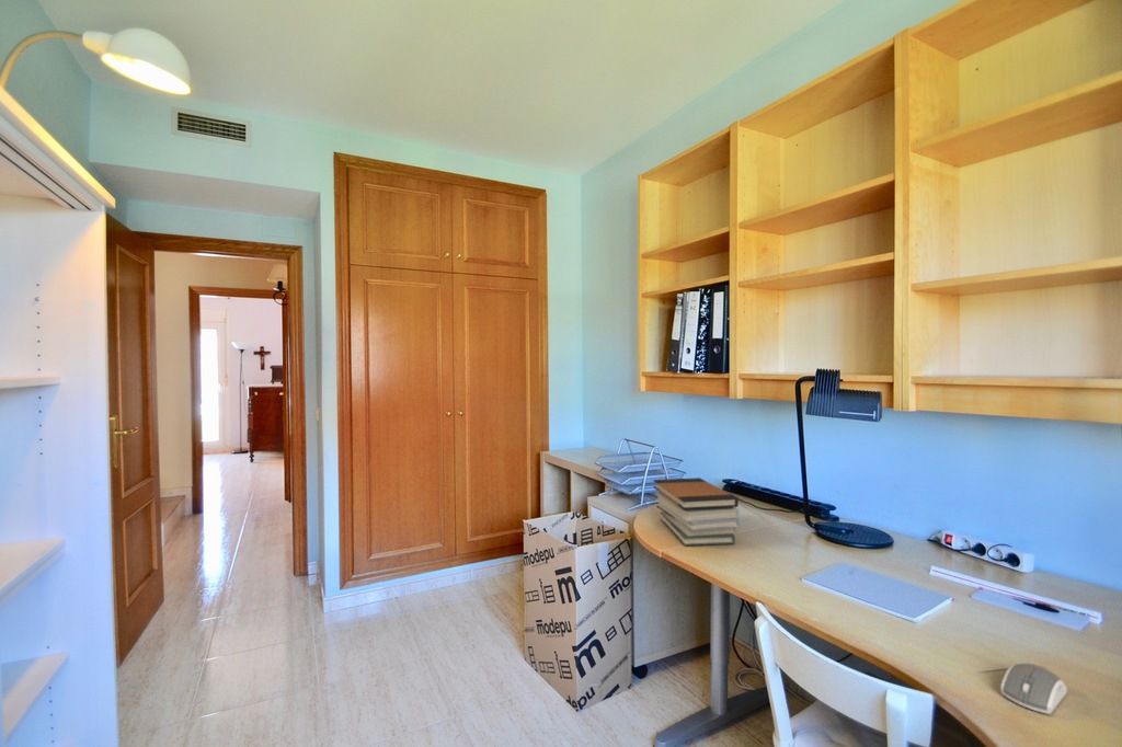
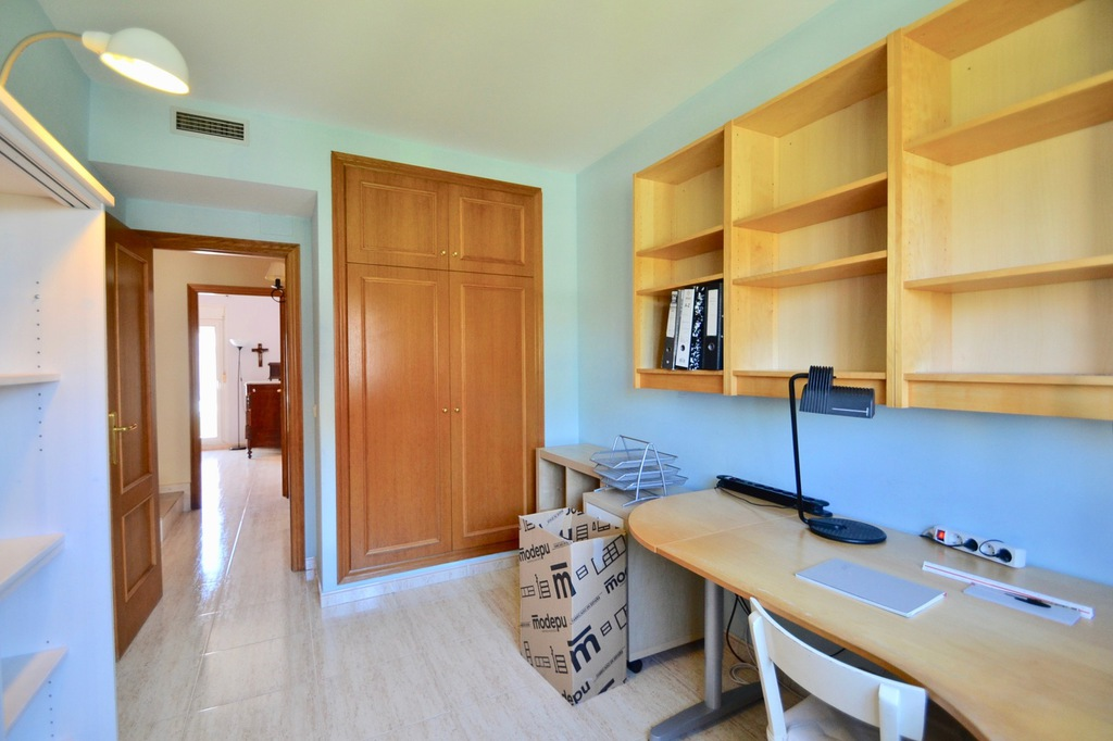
- book stack [652,476,741,547]
- computer mouse [999,663,1068,715]
